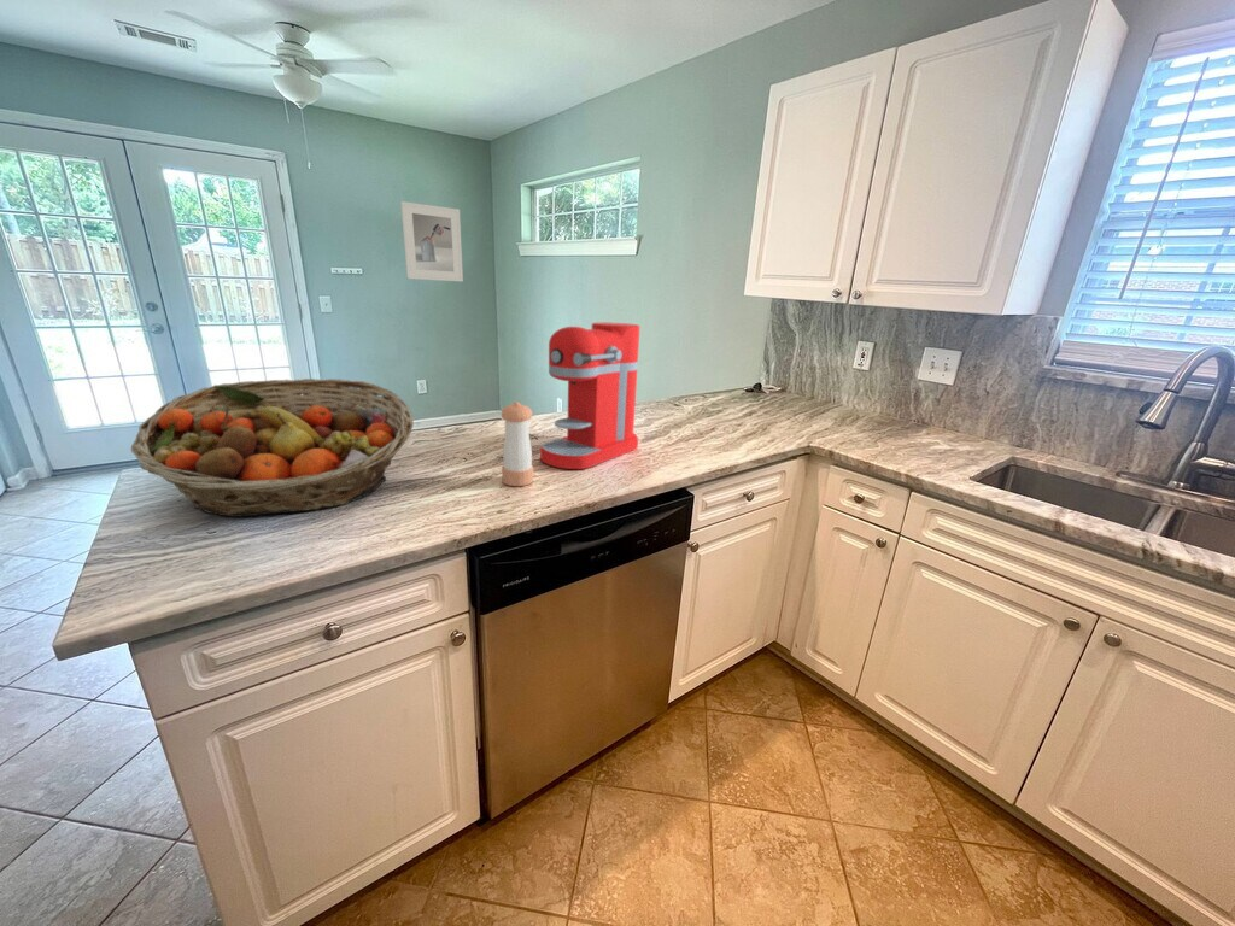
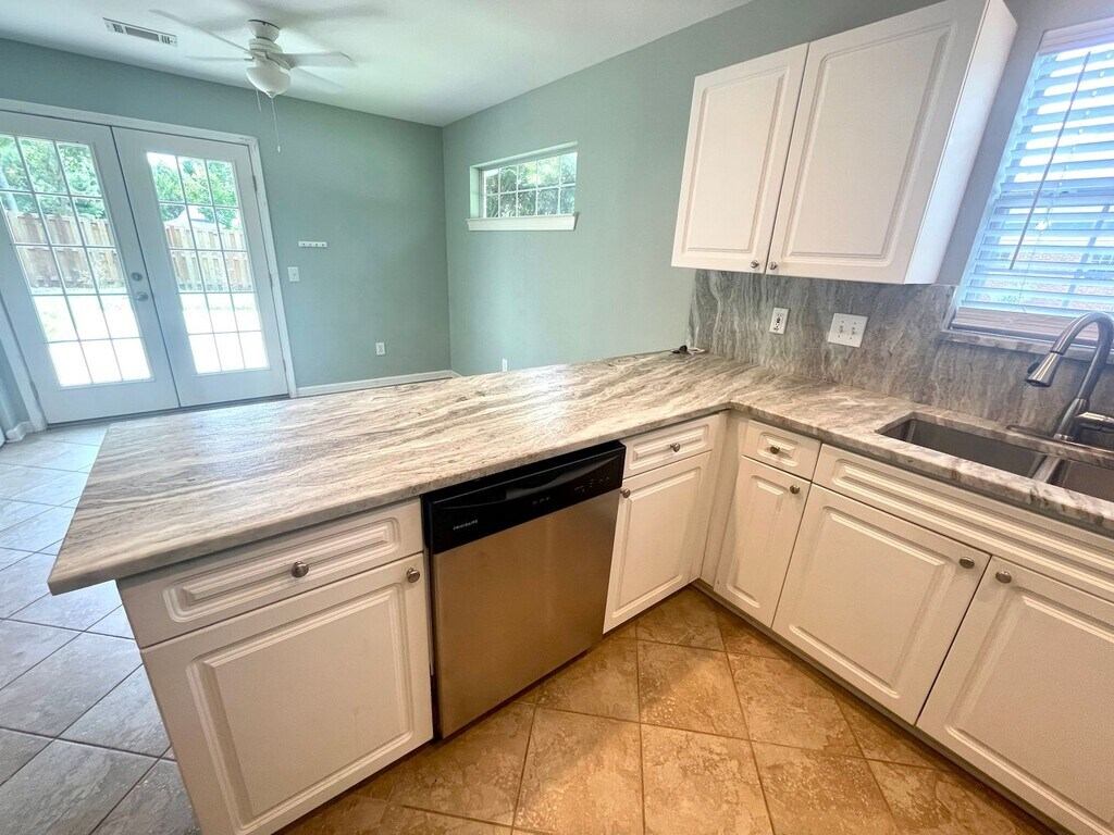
- pepper shaker [499,400,534,487]
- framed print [400,200,464,282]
- fruit basket [130,377,415,518]
- coffee maker [539,321,642,470]
